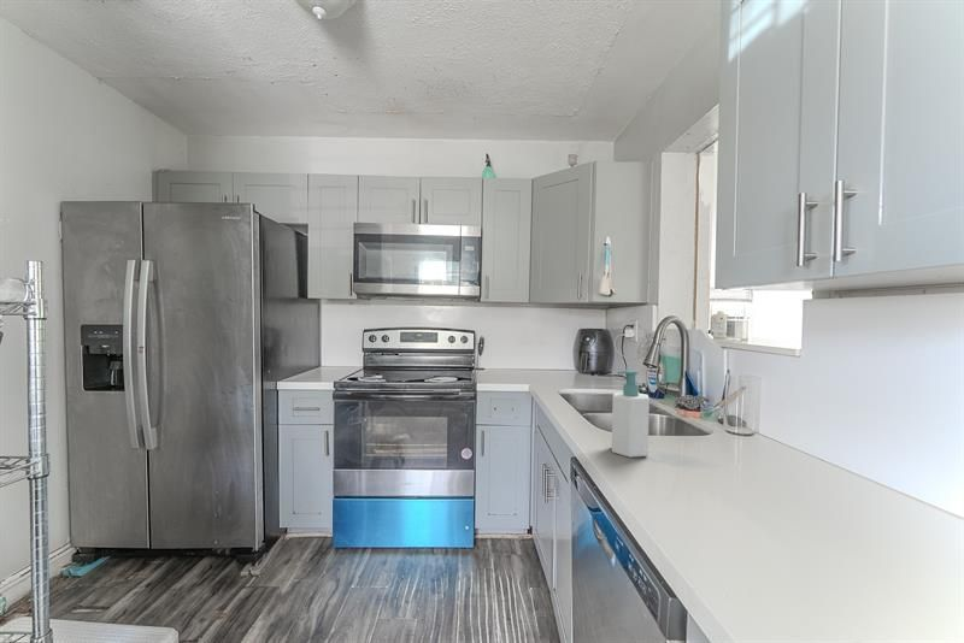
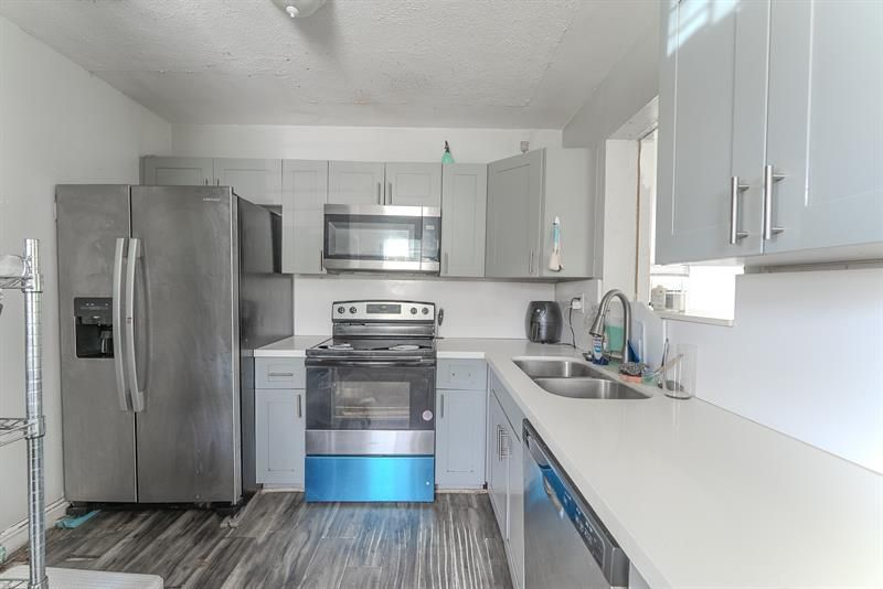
- soap bottle [611,368,651,459]
